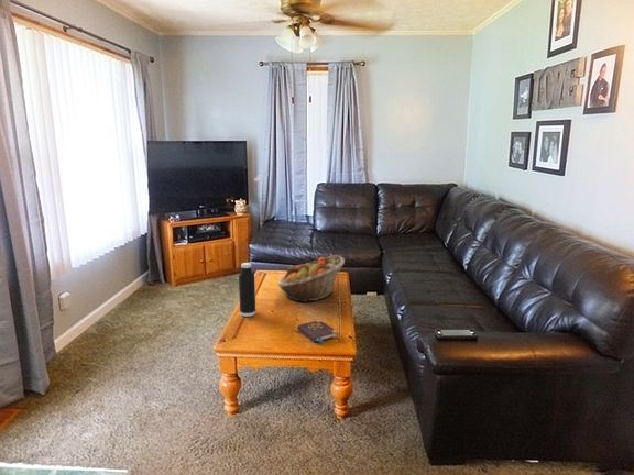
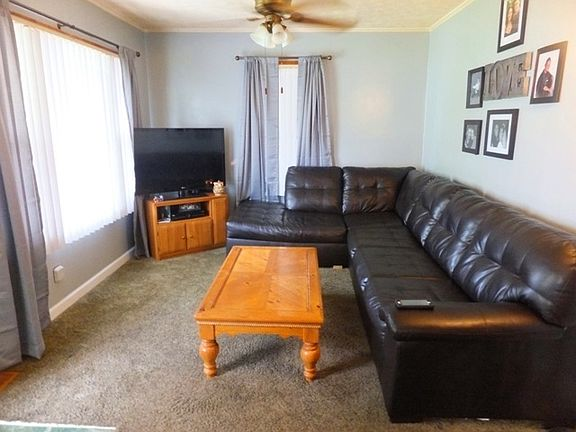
- fruit basket [276,254,346,303]
- book [297,319,339,344]
- water bottle [238,262,258,318]
